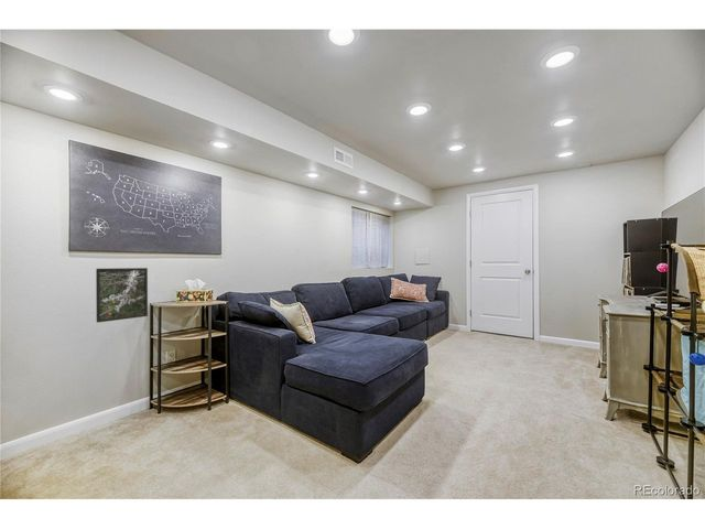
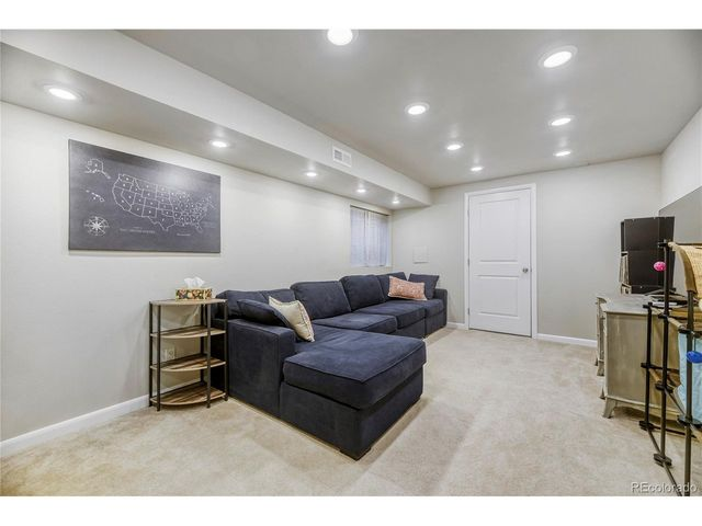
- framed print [95,267,149,324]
